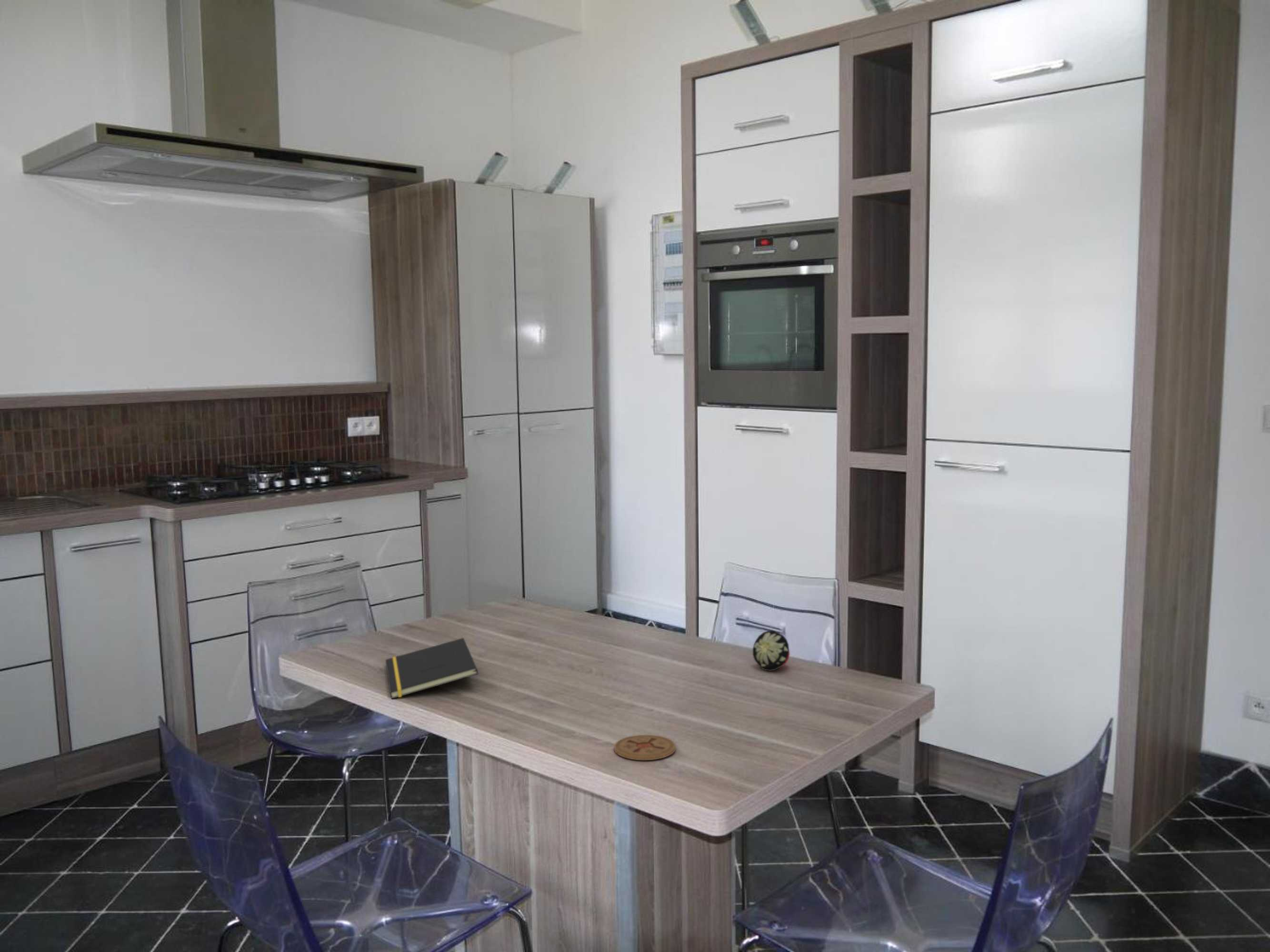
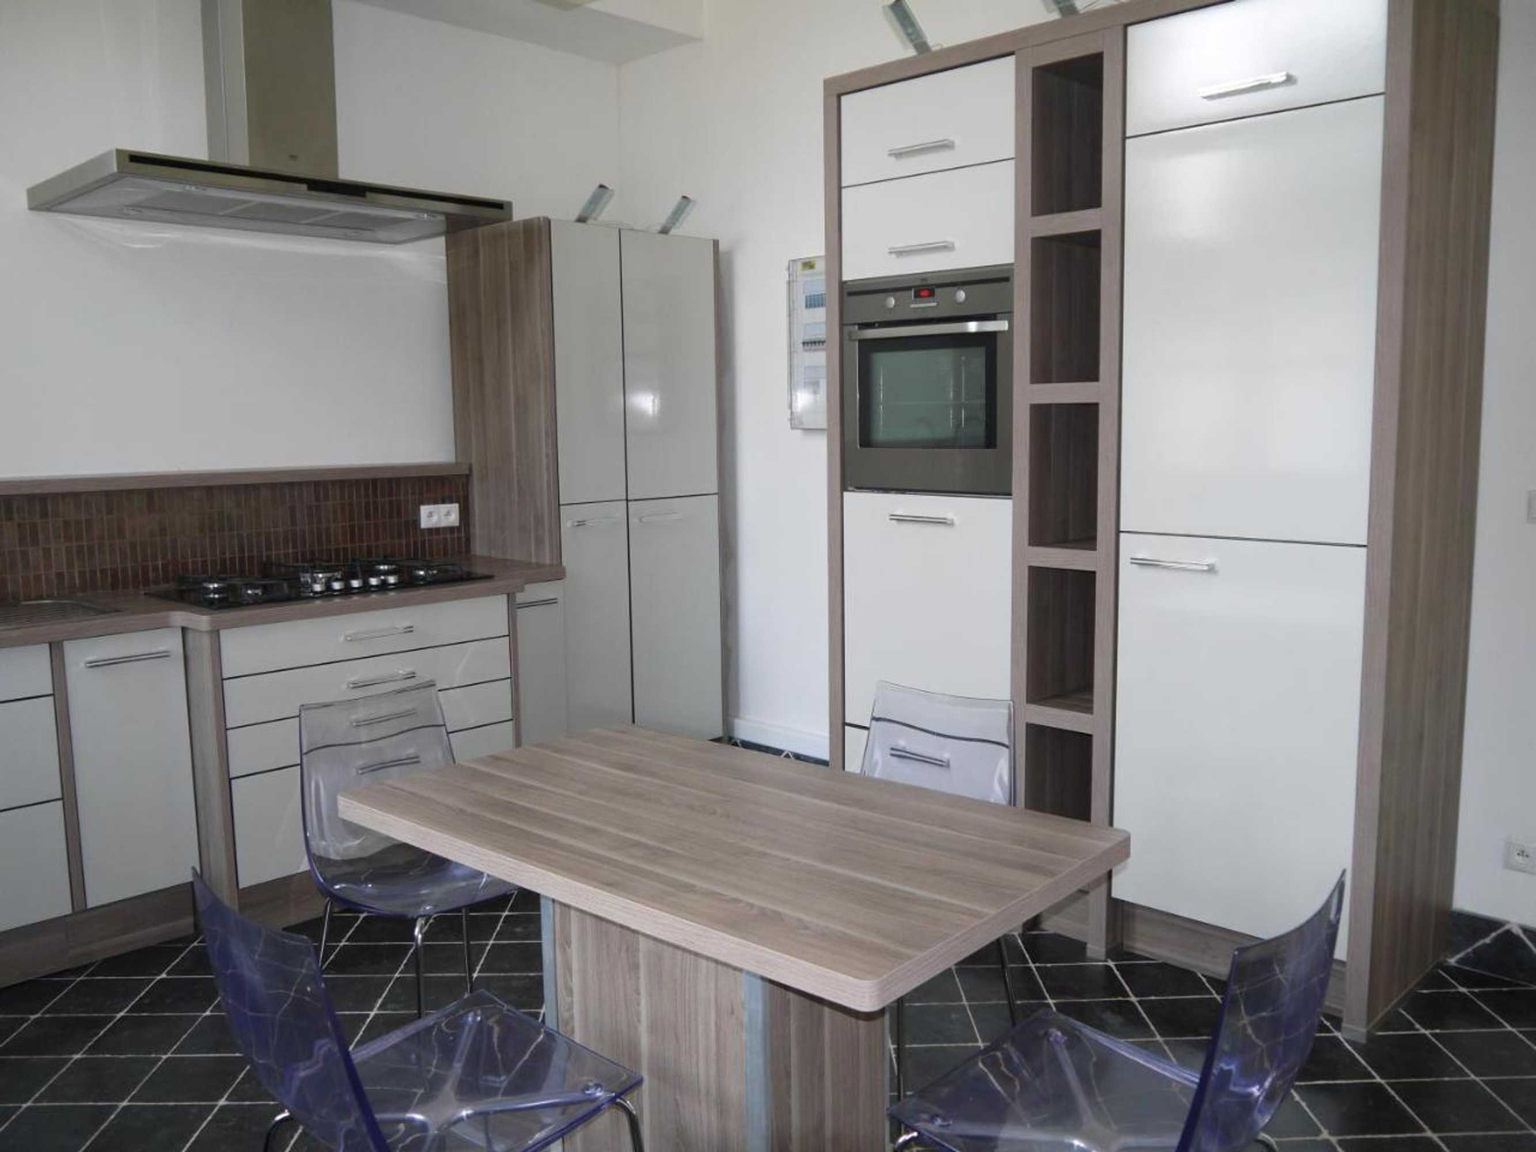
- notepad [385,637,479,699]
- coaster [614,734,676,761]
- fruit [752,630,790,672]
